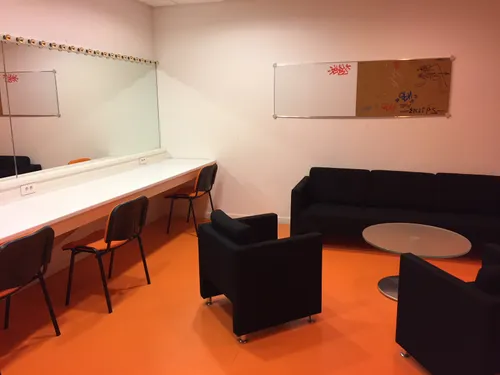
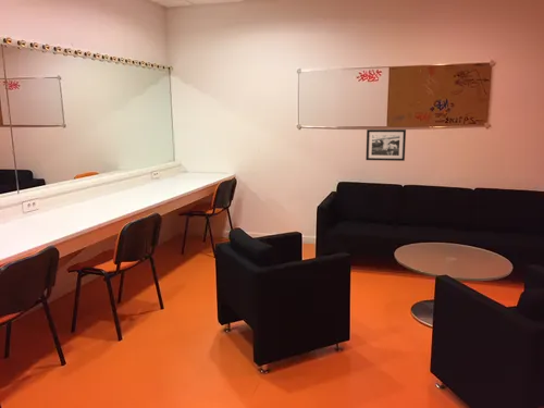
+ picture frame [366,128,407,162]
